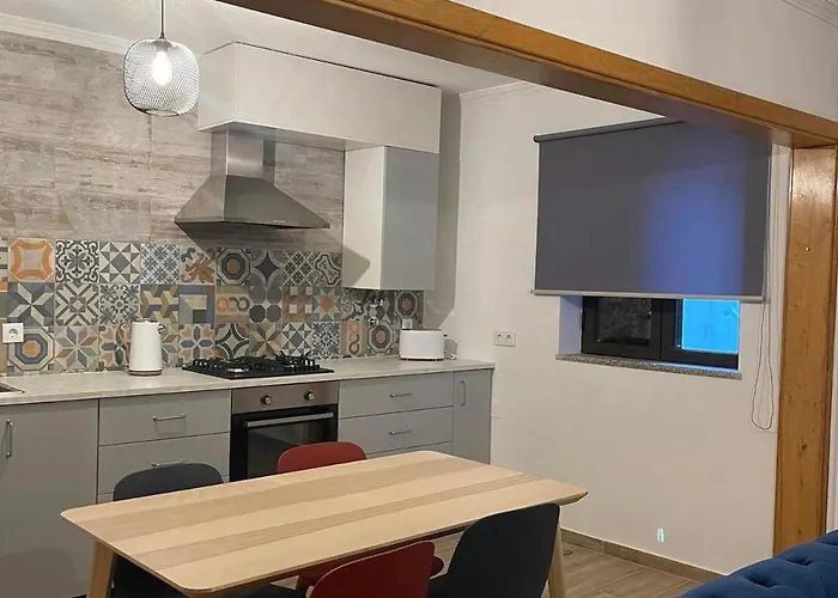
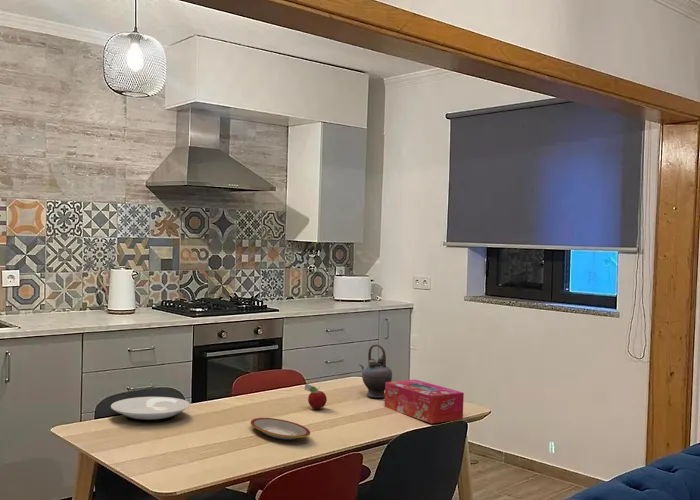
+ fruit [303,383,328,410]
+ plate [250,417,311,440]
+ teapot [359,343,393,399]
+ plate [110,396,191,423]
+ tissue box [384,379,465,424]
